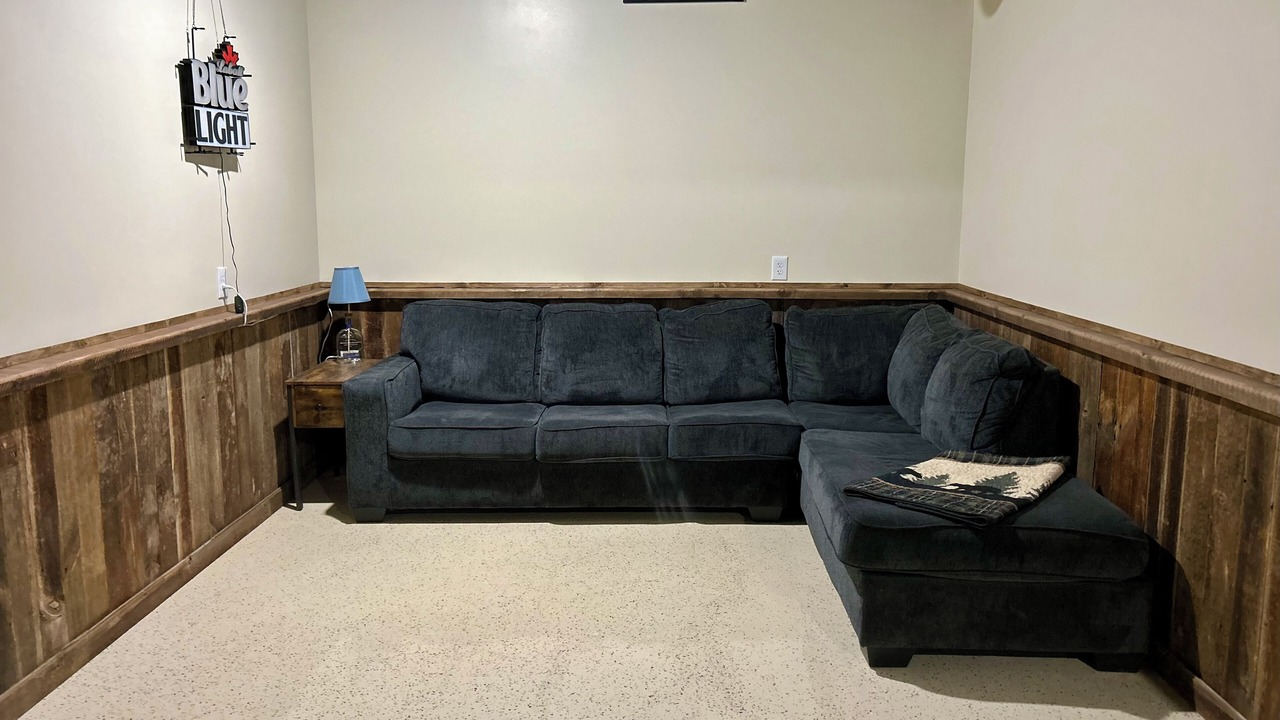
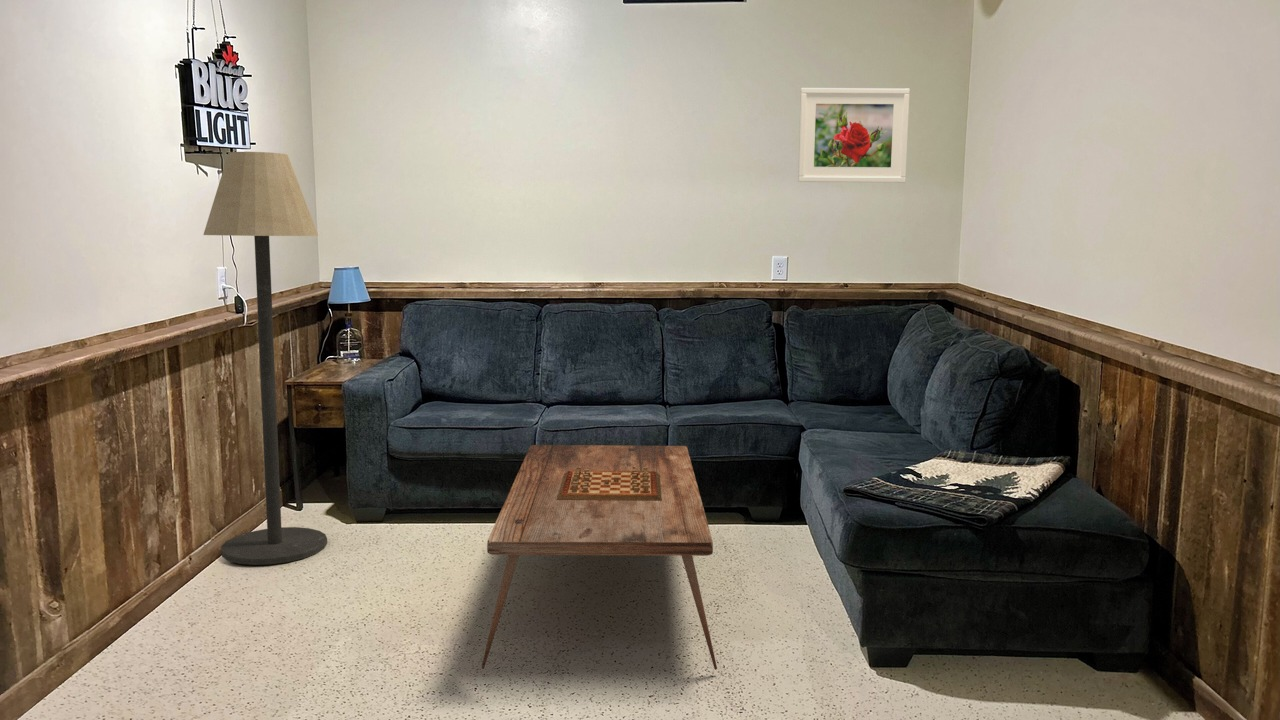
+ floor lamp [202,151,328,566]
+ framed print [797,87,911,184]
+ coffee table [481,444,718,670]
